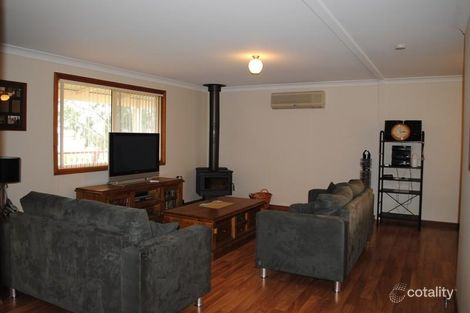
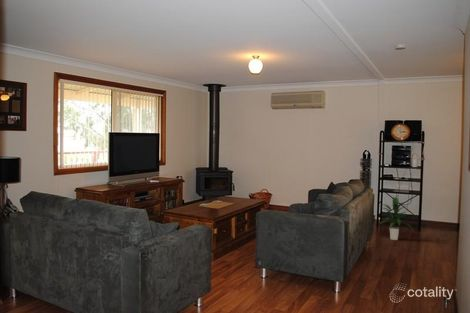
+ indoor plant [380,195,415,241]
